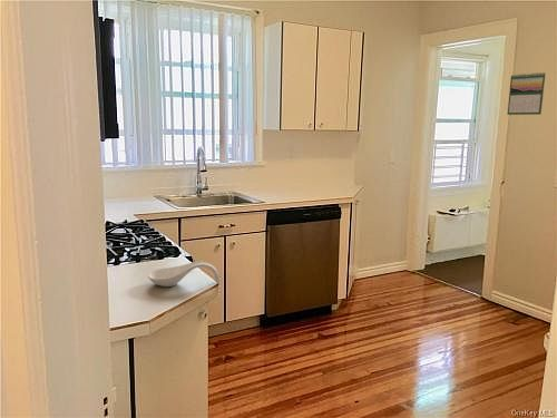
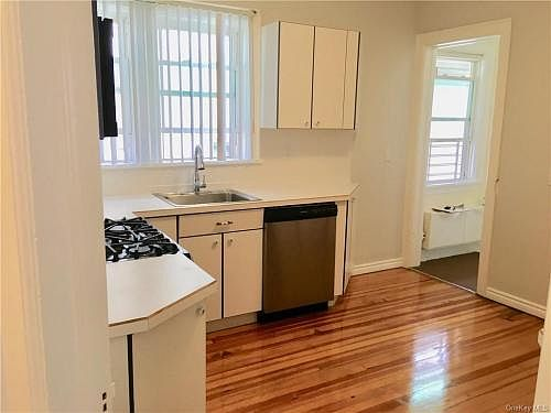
- spoon rest [147,261,221,288]
- calendar [506,71,547,116]
